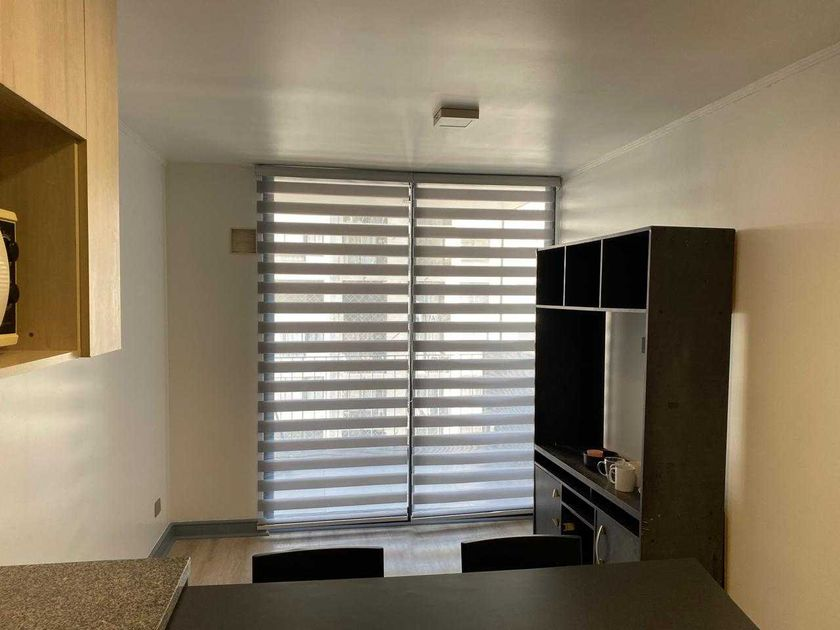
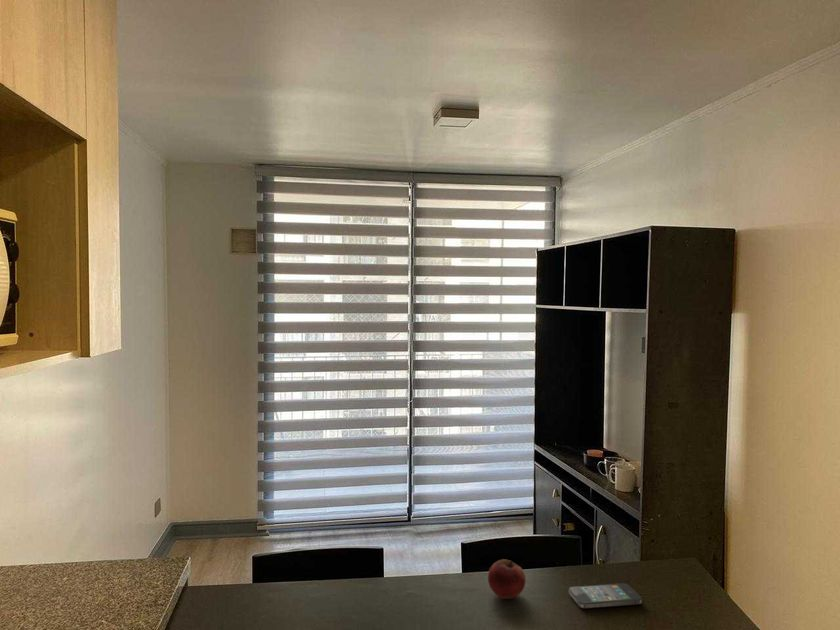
+ fruit [487,558,527,600]
+ smartphone [568,582,643,610]
